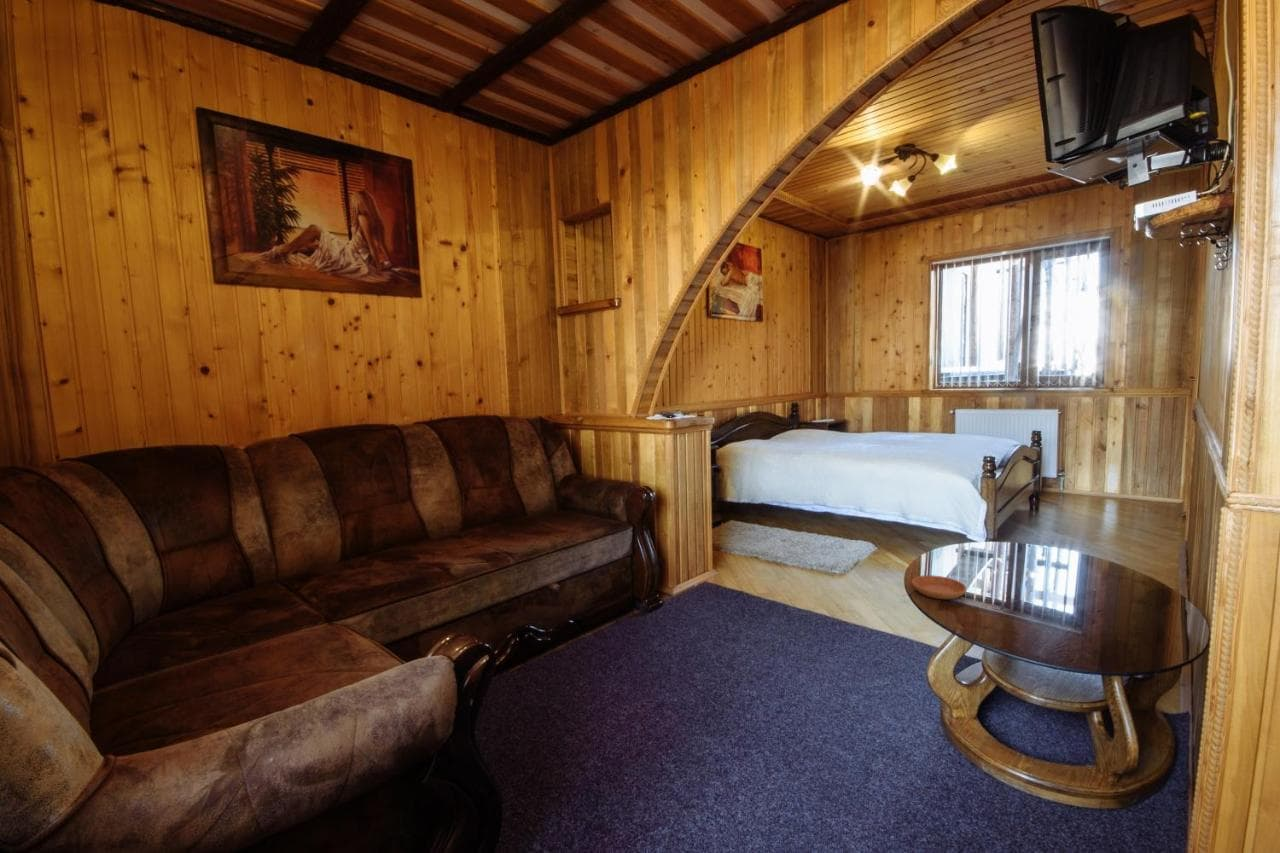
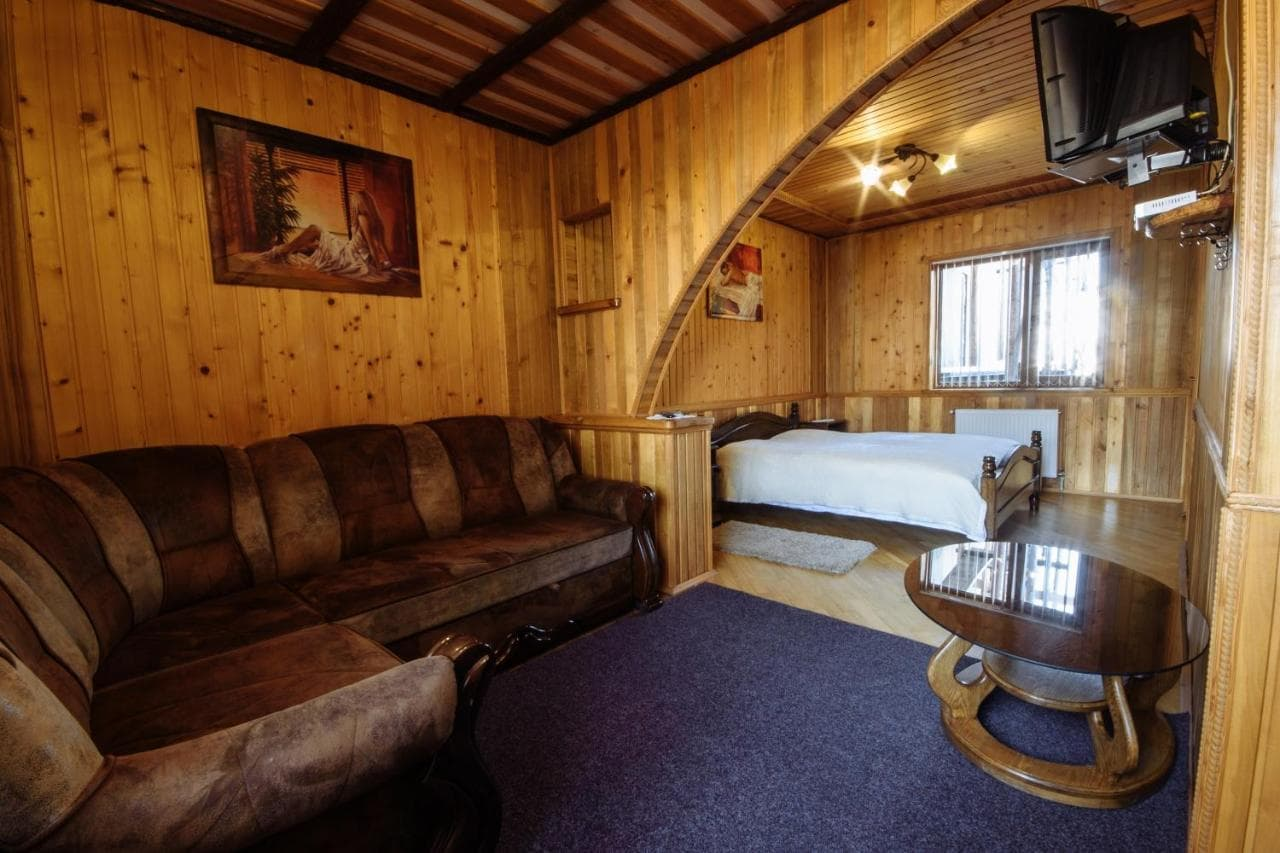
- saucer [911,574,967,600]
